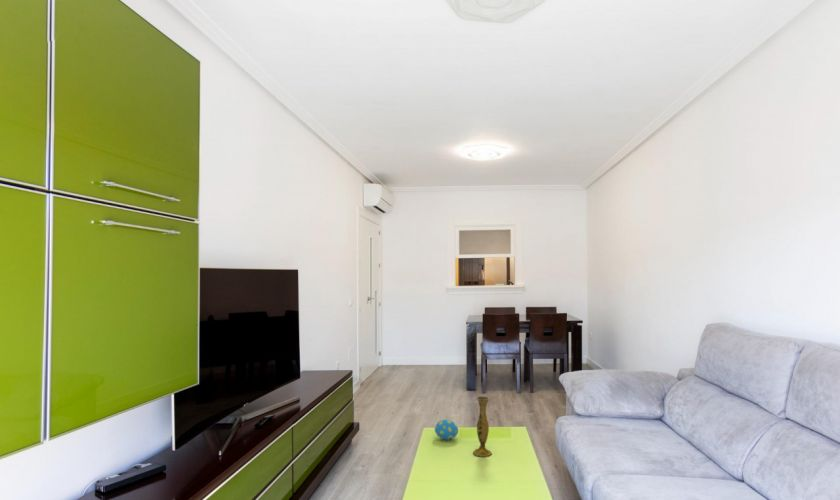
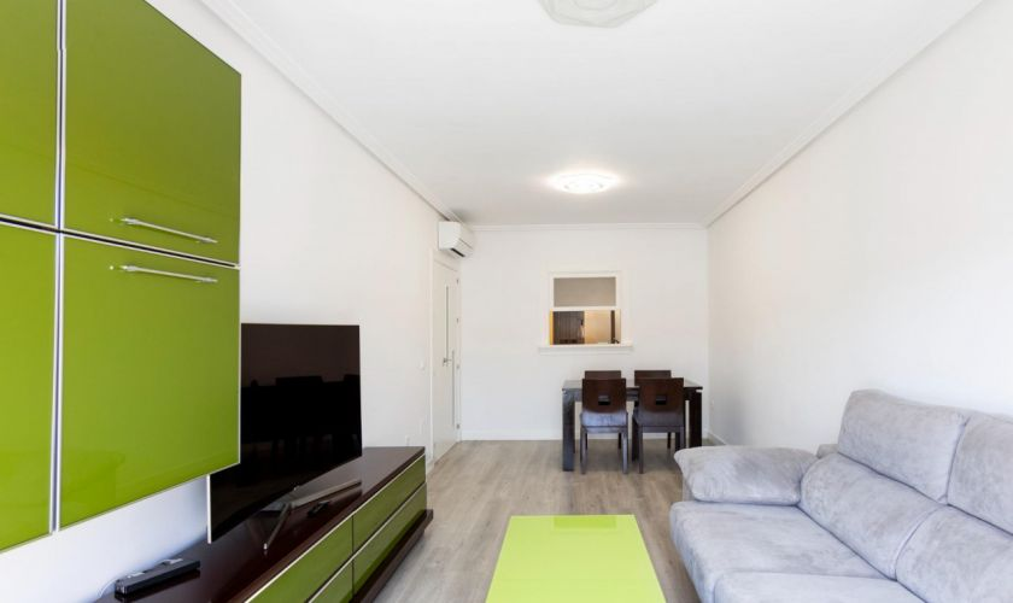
- decorative egg [434,418,459,441]
- vase [472,395,493,458]
